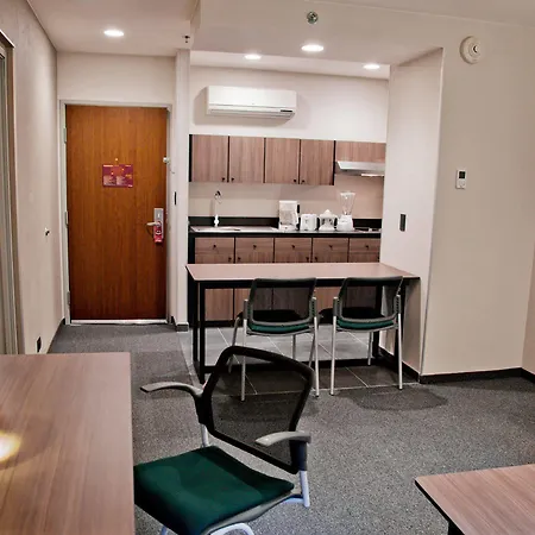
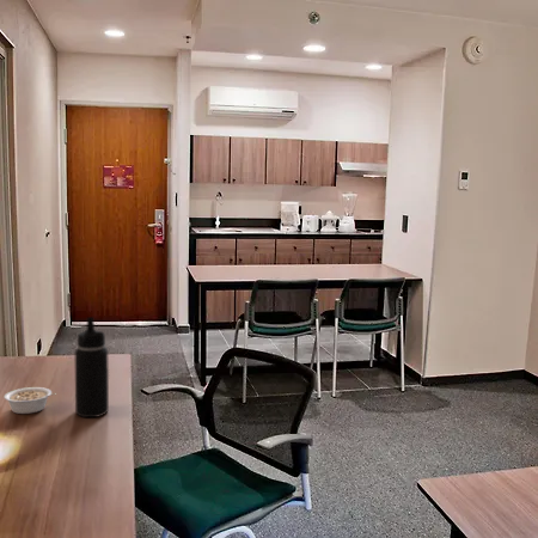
+ water bottle [74,316,110,418]
+ legume [2,386,56,415]
